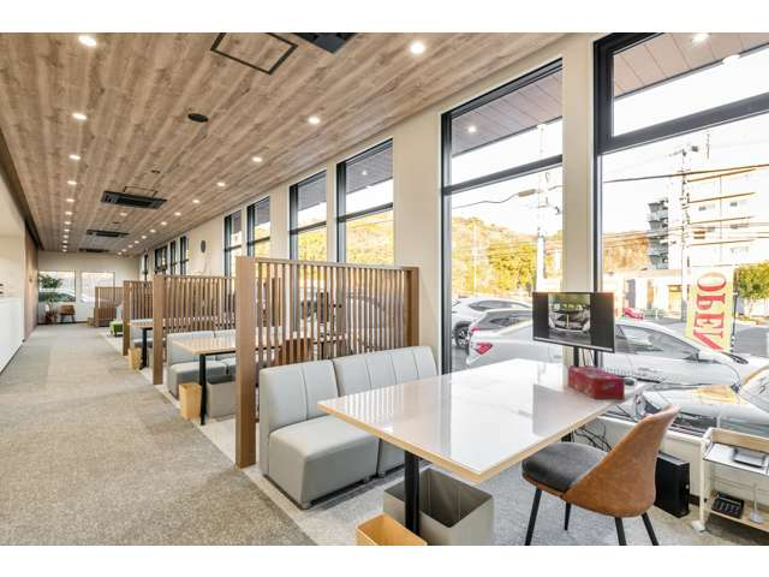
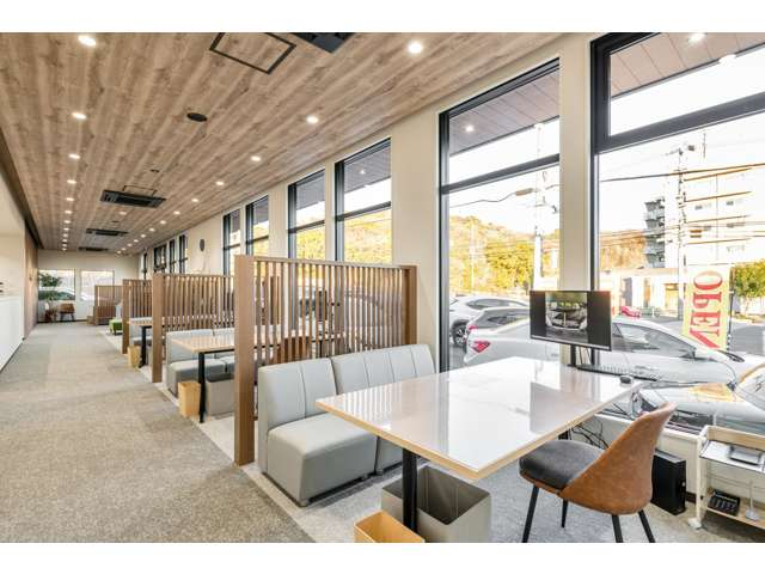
- tissue box [567,367,626,400]
